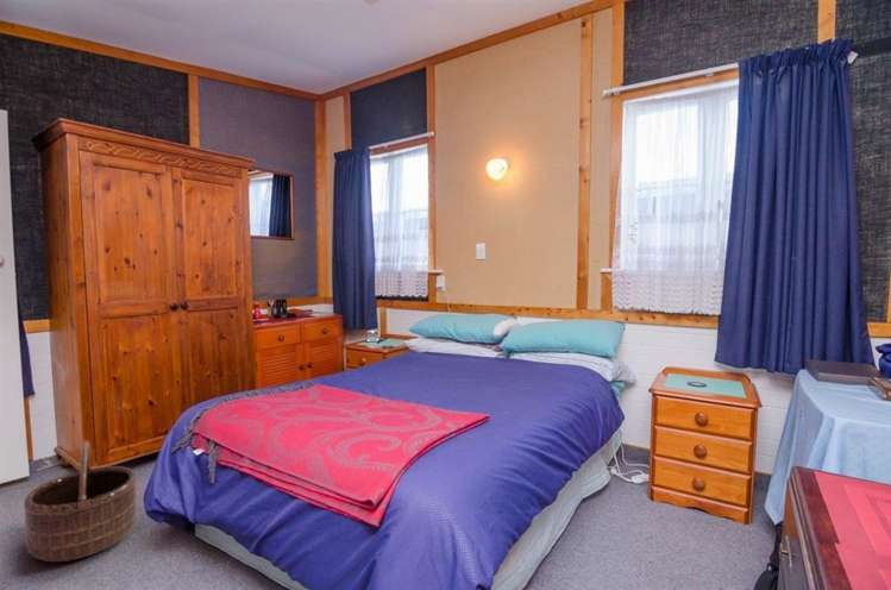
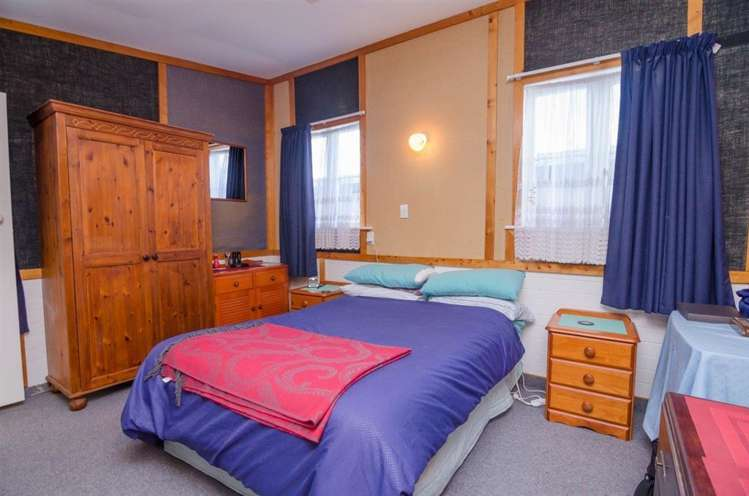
- basket [23,440,139,563]
